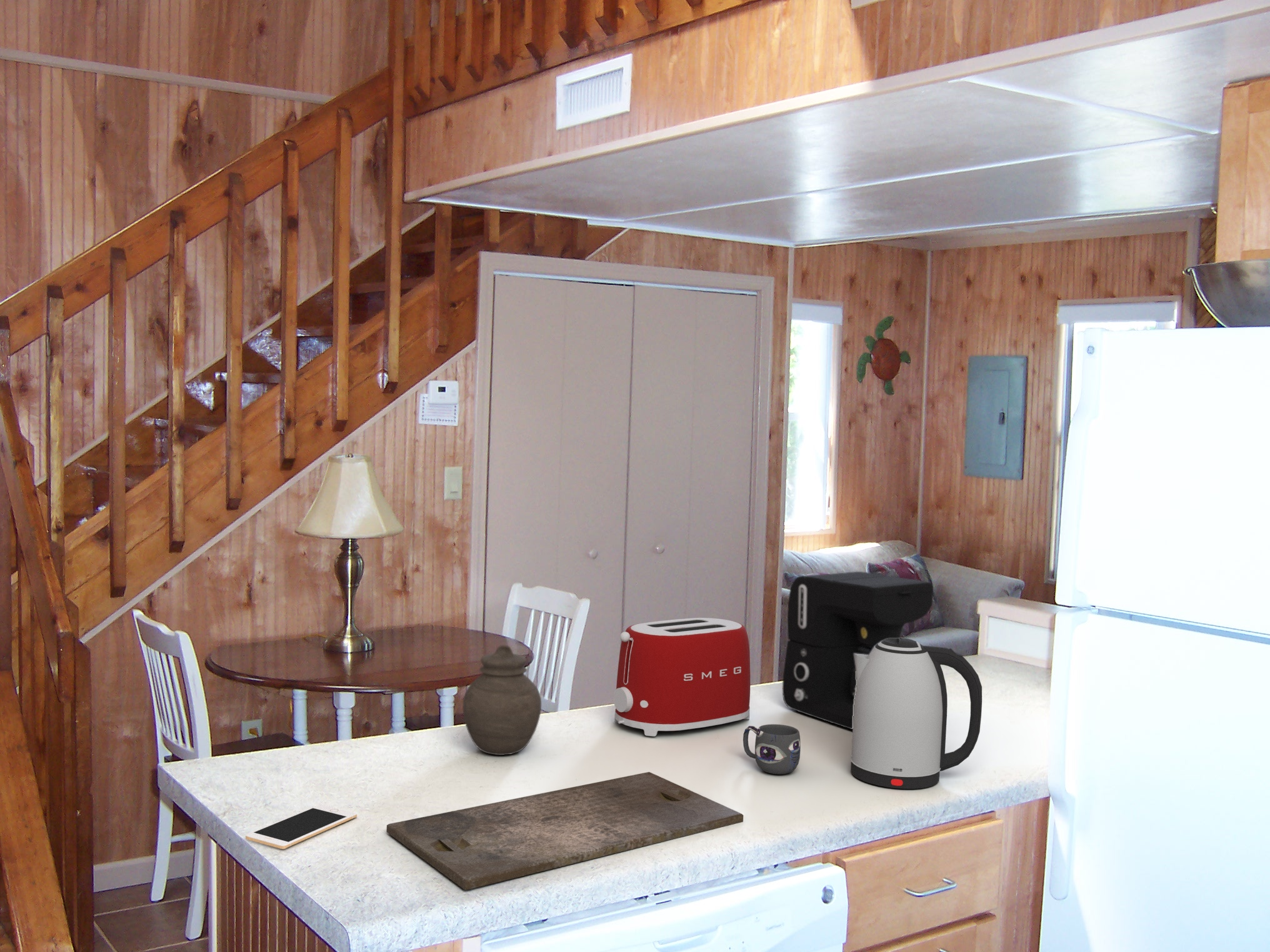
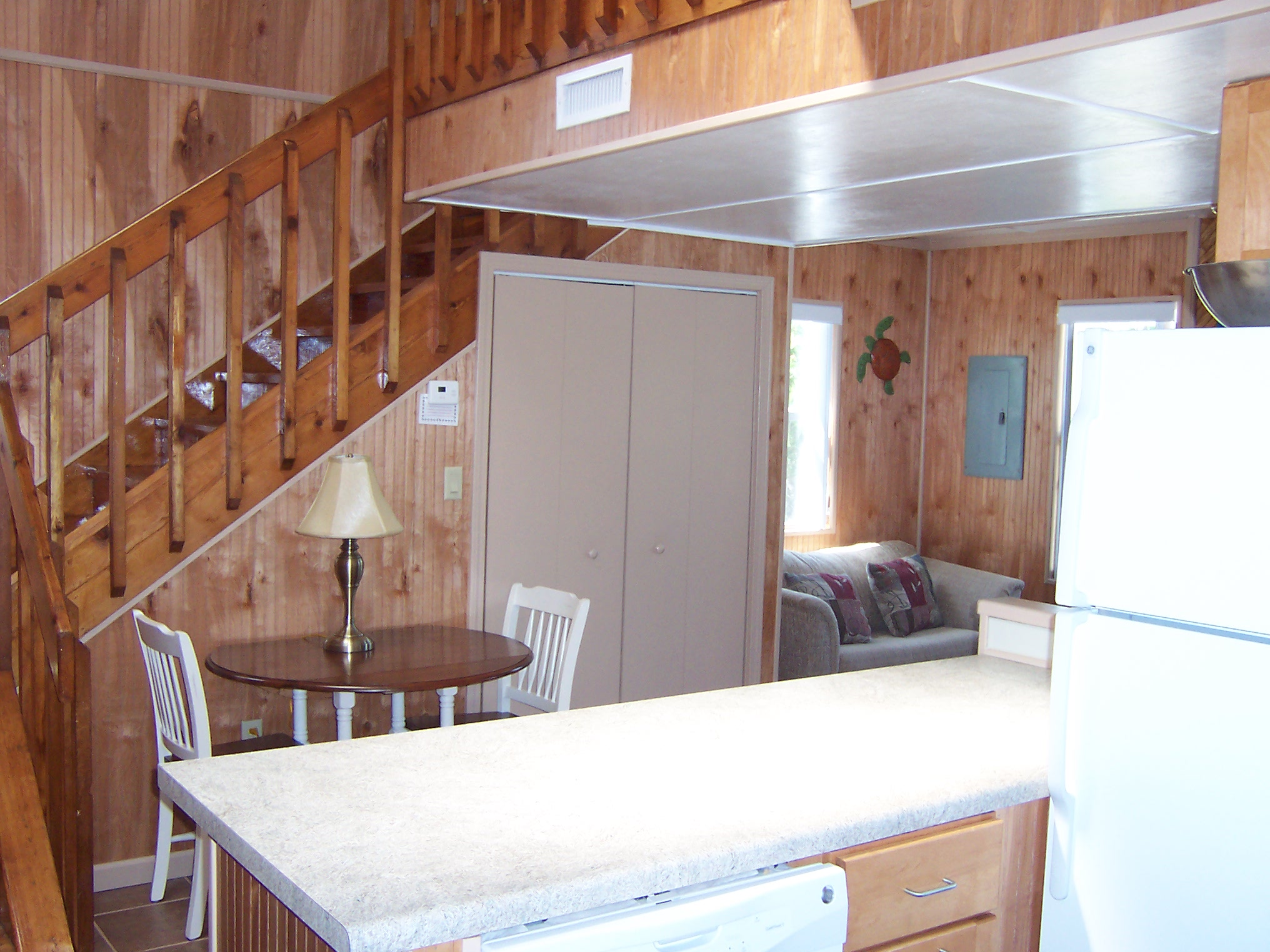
- toaster [612,617,751,737]
- coffee maker [782,571,934,730]
- cutting board [386,771,744,891]
- kettle [850,637,983,790]
- jar [462,645,542,756]
- cell phone [245,804,357,850]
- mug [742,723,801,775]
